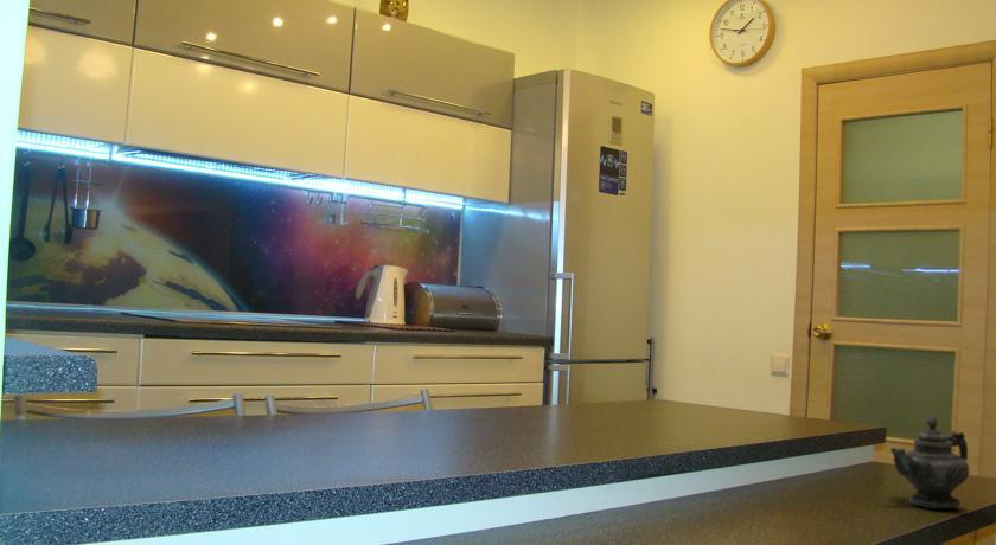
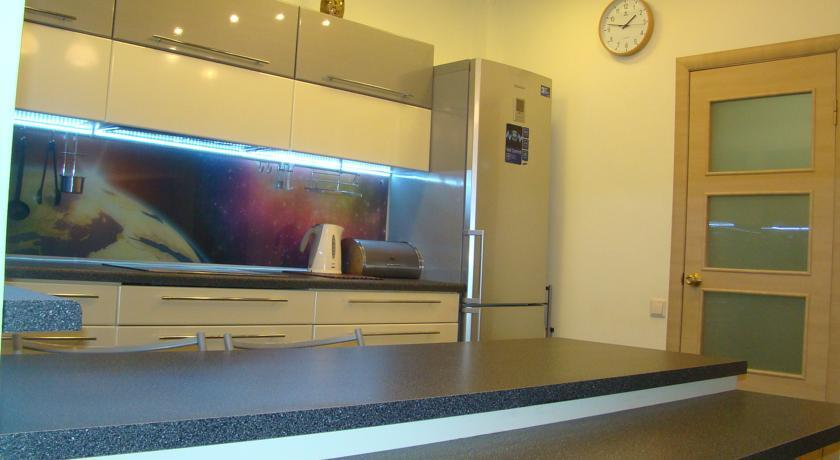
- teapot [889,412,970,509]
